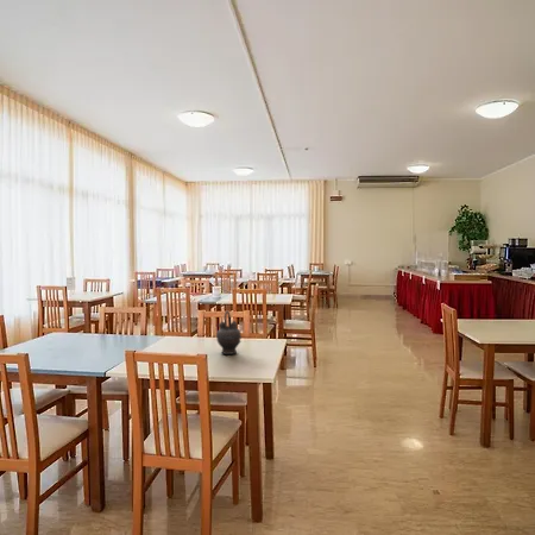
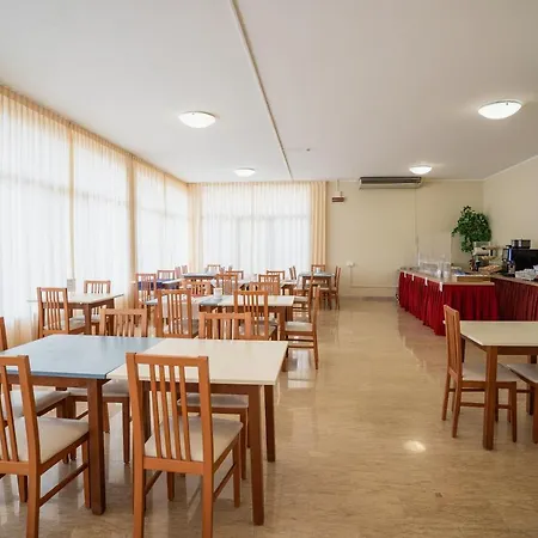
- teapot [215,309,243,355]
